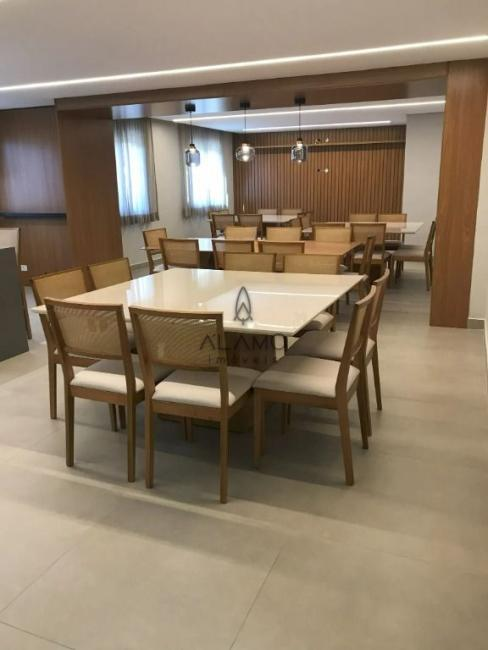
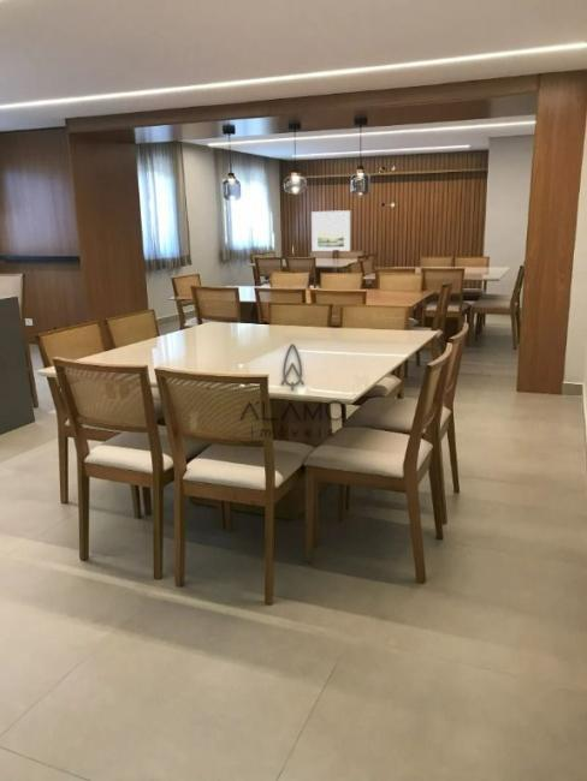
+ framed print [310,209,351,252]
